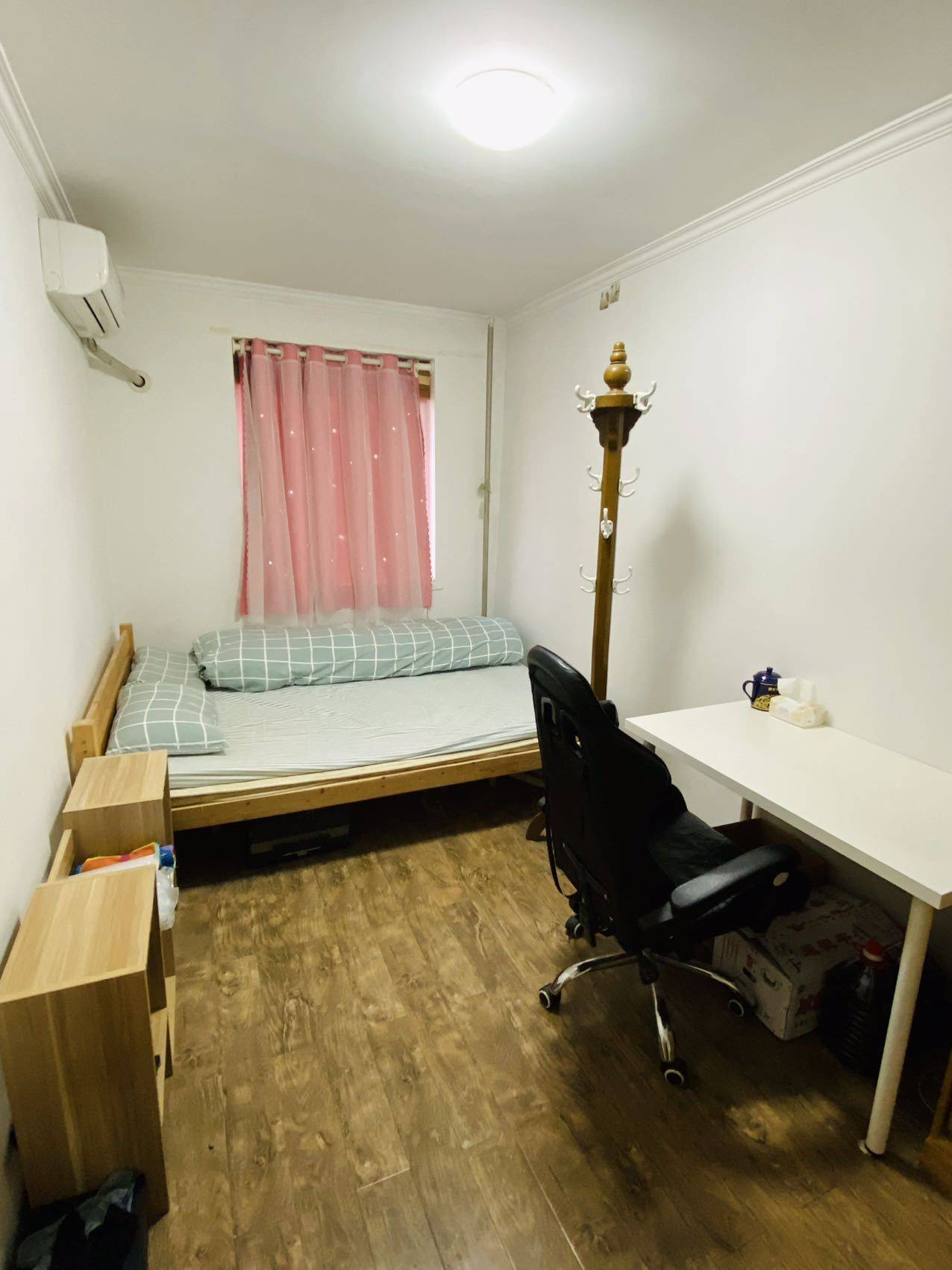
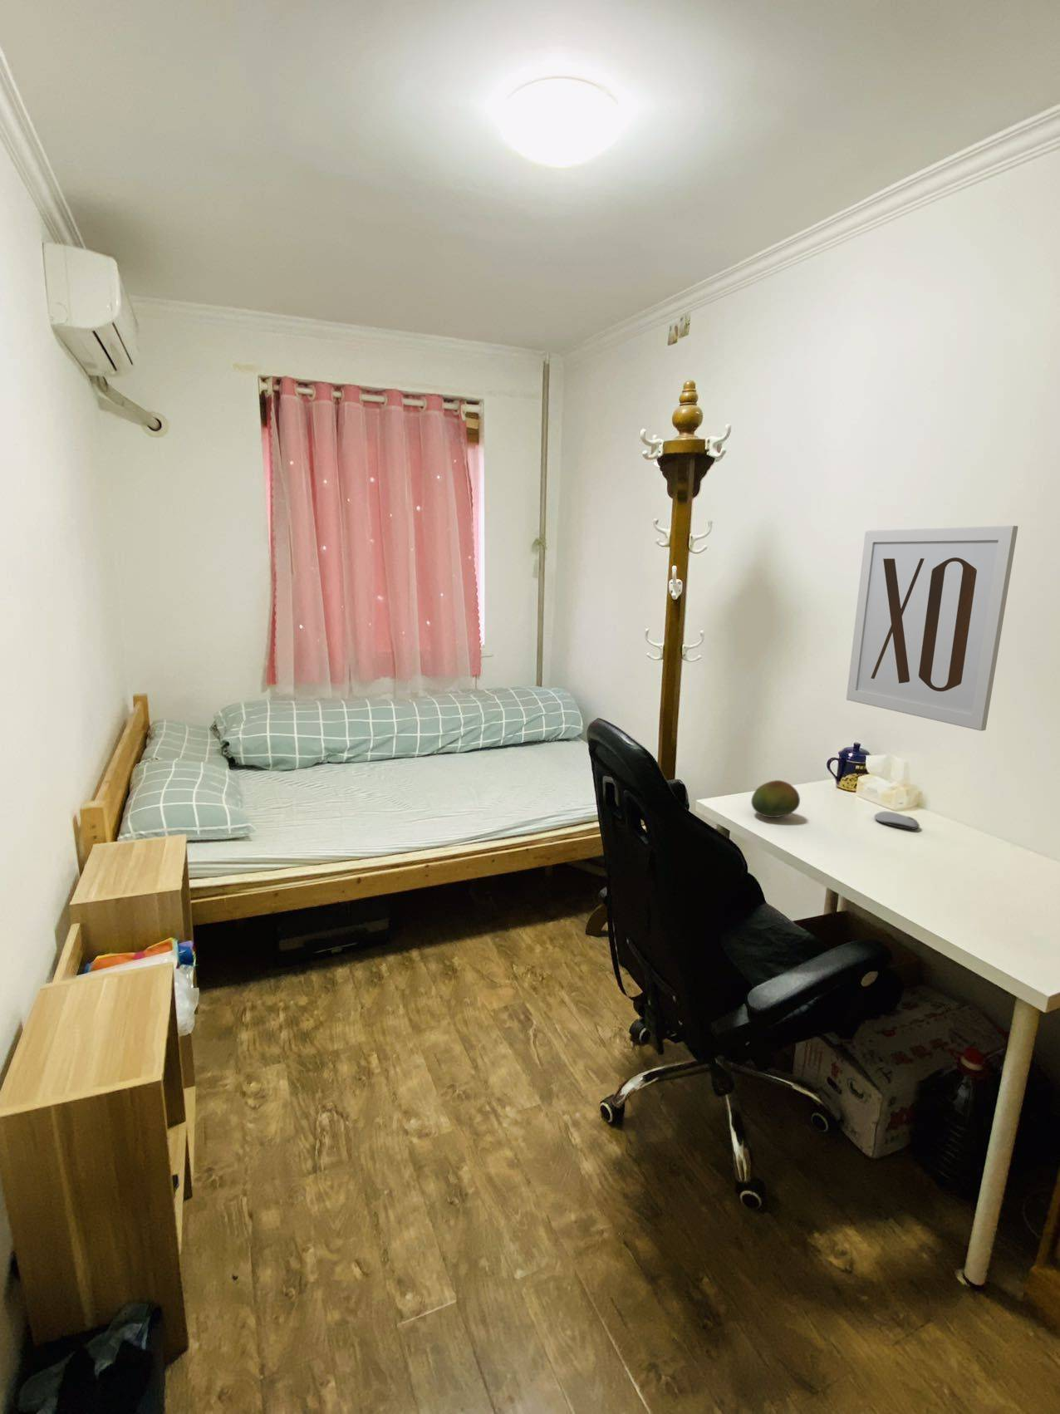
+ fruit [750,779,801,818]
+ computer mouse [873,811,921,831]
+ wall art [846,526,1019,731]
